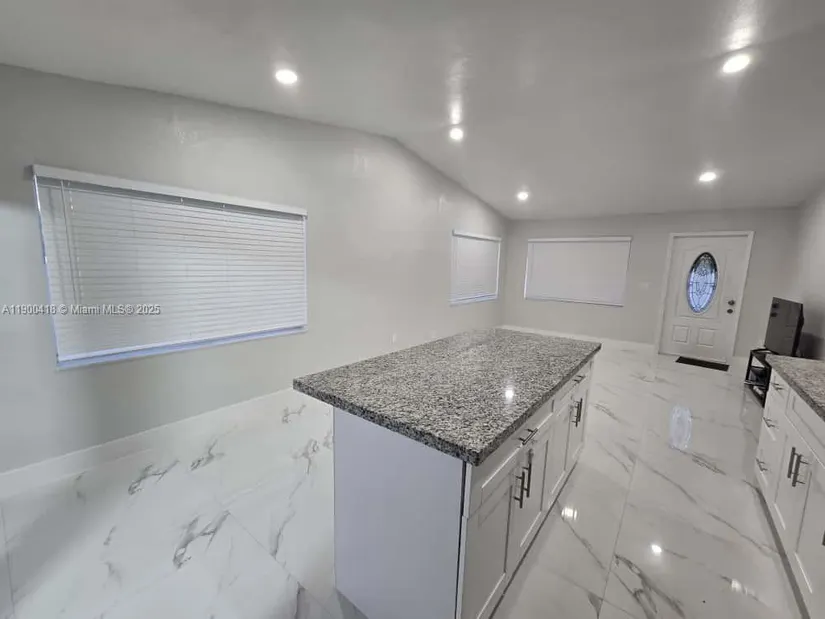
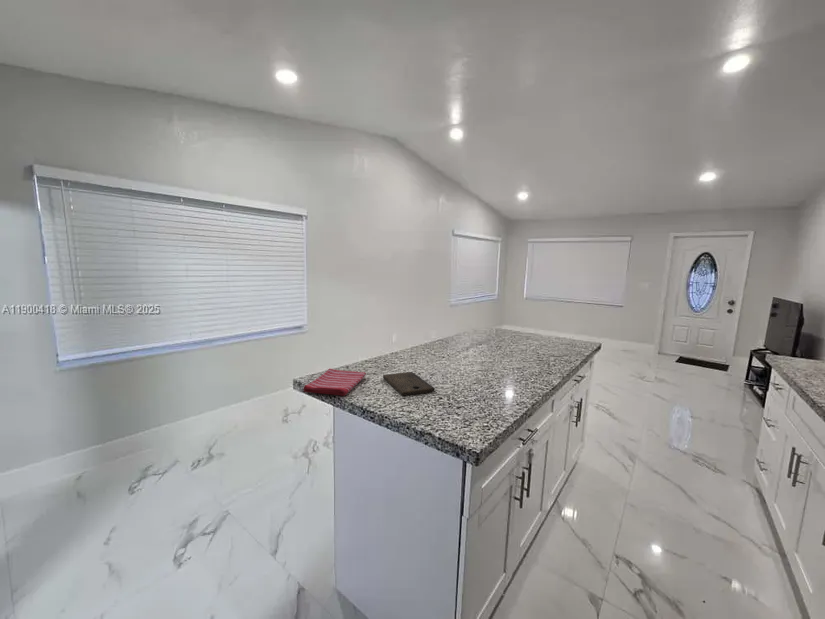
+ cutting board [382,371,435,397]
+ dish towel [302,367,367,397]
